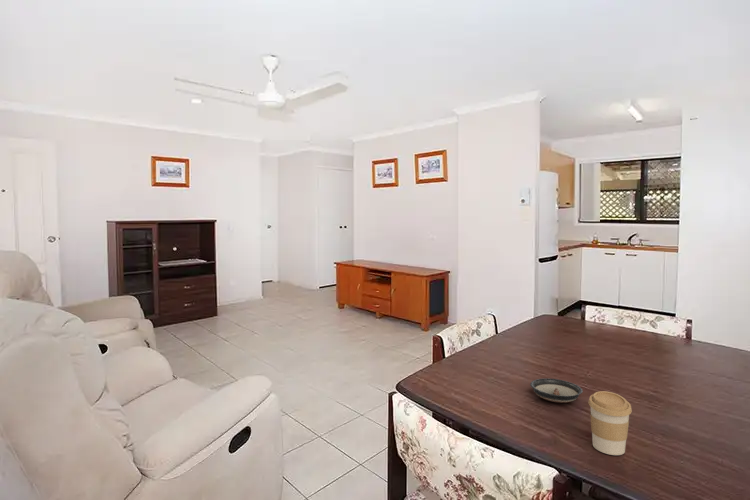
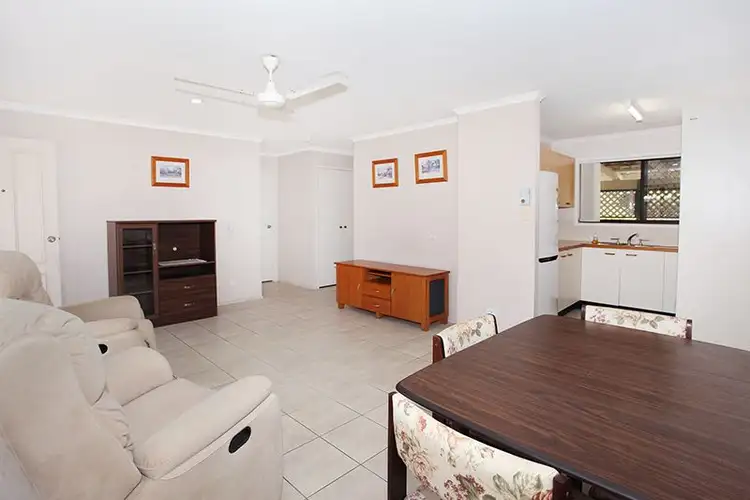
- coffee cup [587,390,633,456]
- saucer [529,378,584,404]
